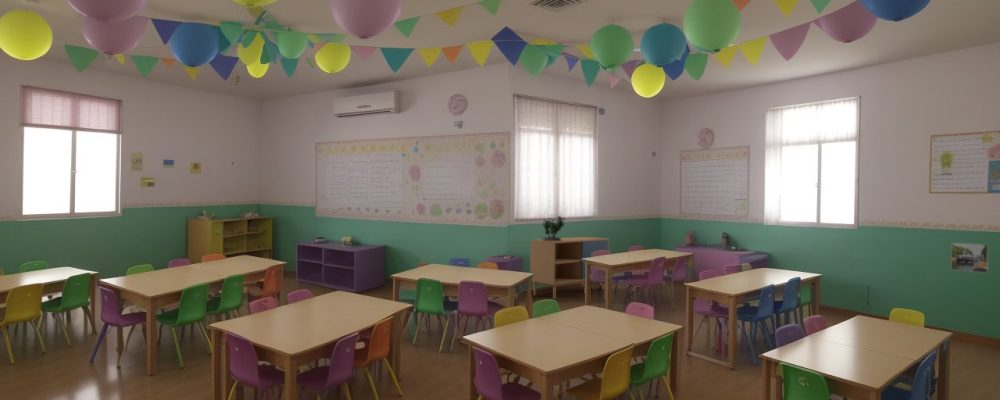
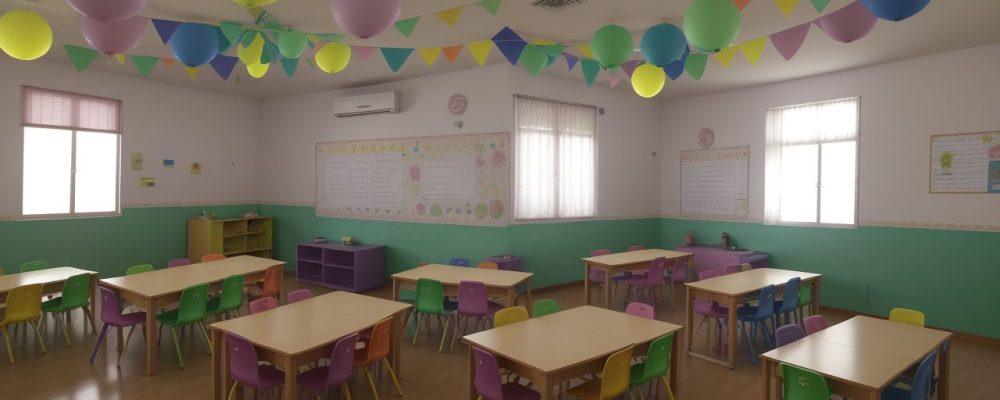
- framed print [950,242,989,274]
- potted plant [542,214,566,241]
- storage cabinet [529,236,610,300]
